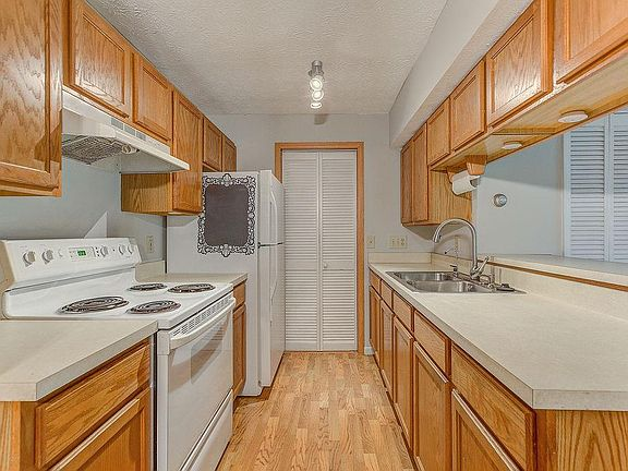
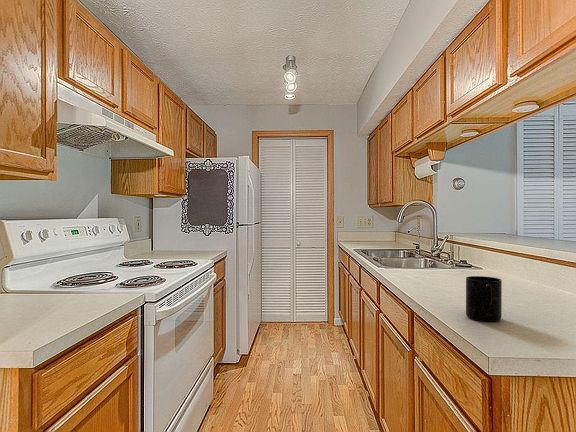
+ mug [465,275,503,322]
